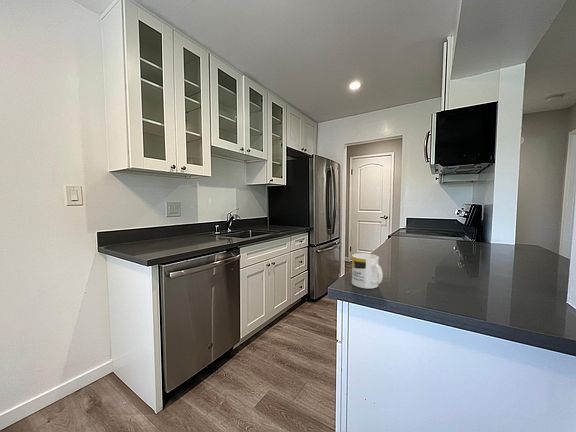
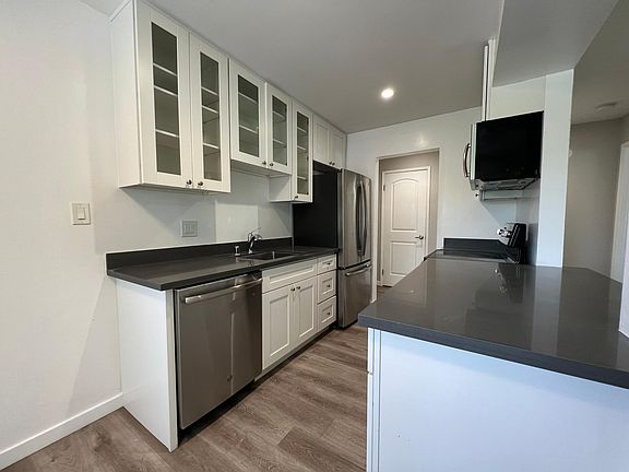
- mug [351,253,384,289]
